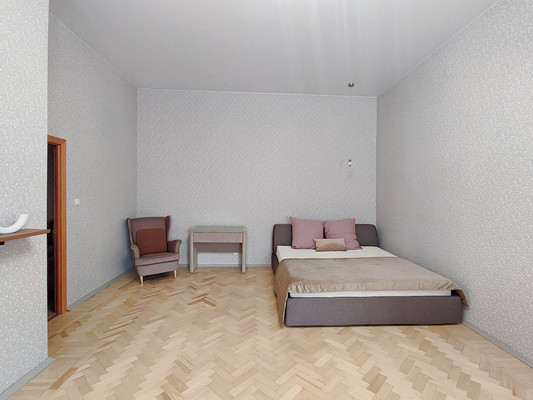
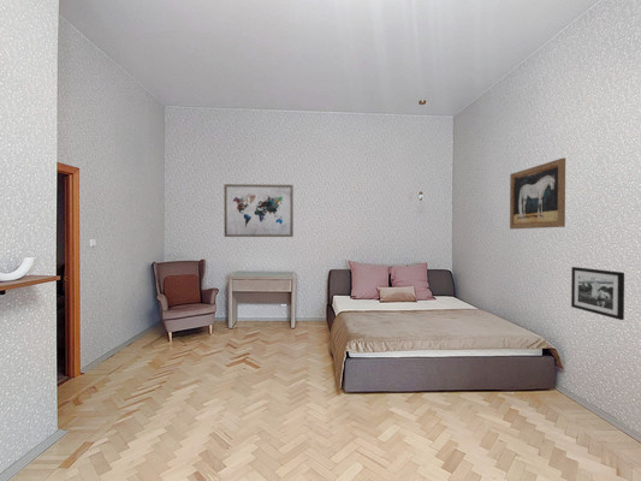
+ wall art [509,156,566,230]
+ wall art [222,183,295,238]
+ picture frame [570,266,625,321]
